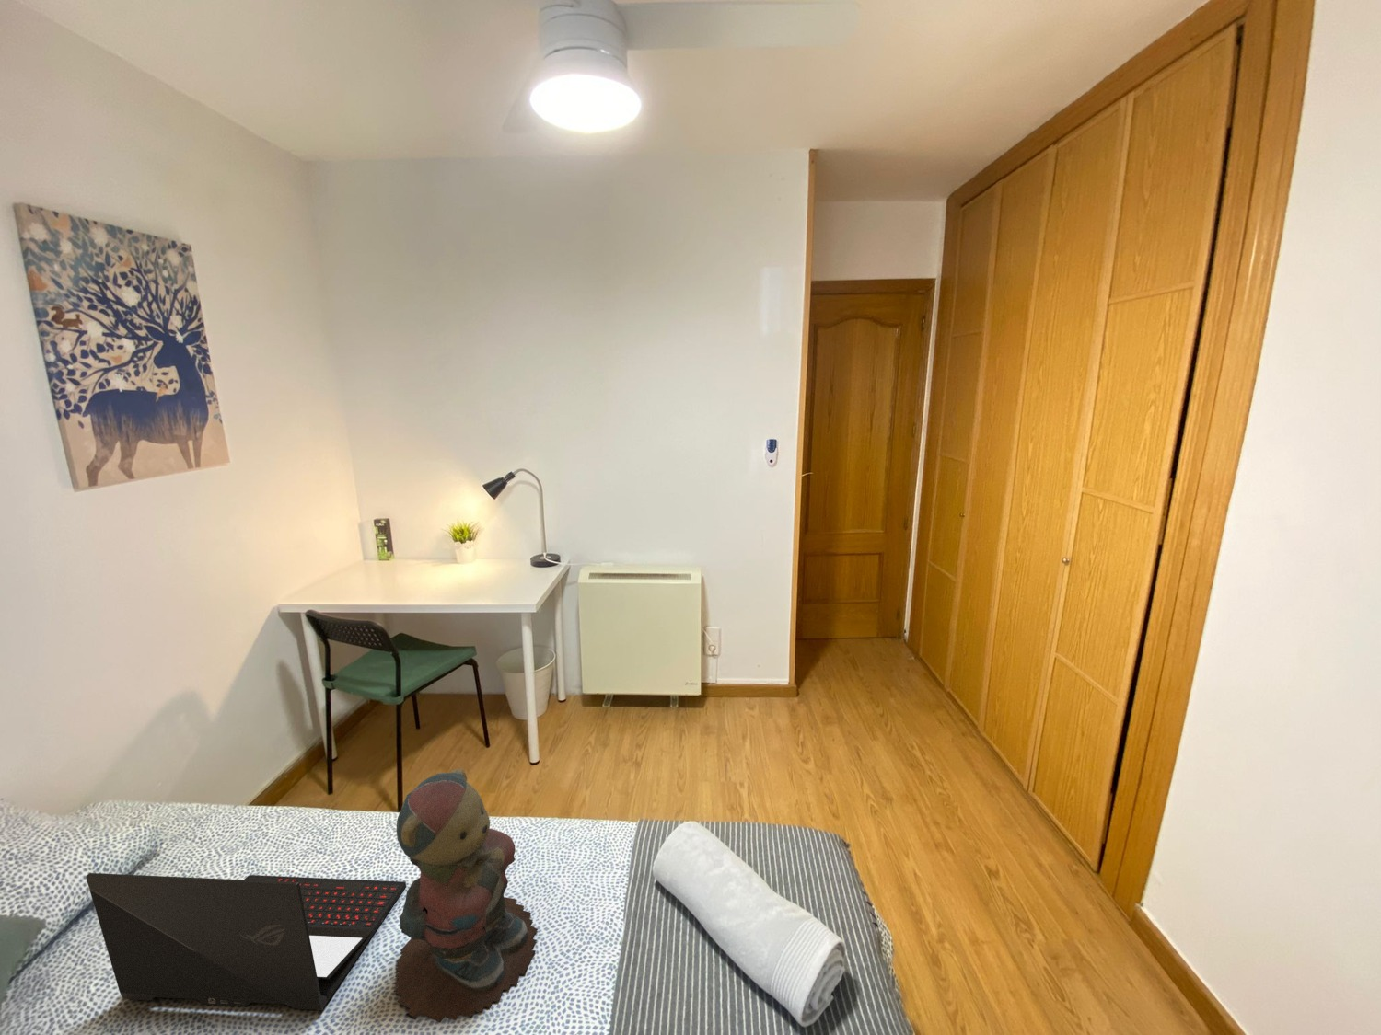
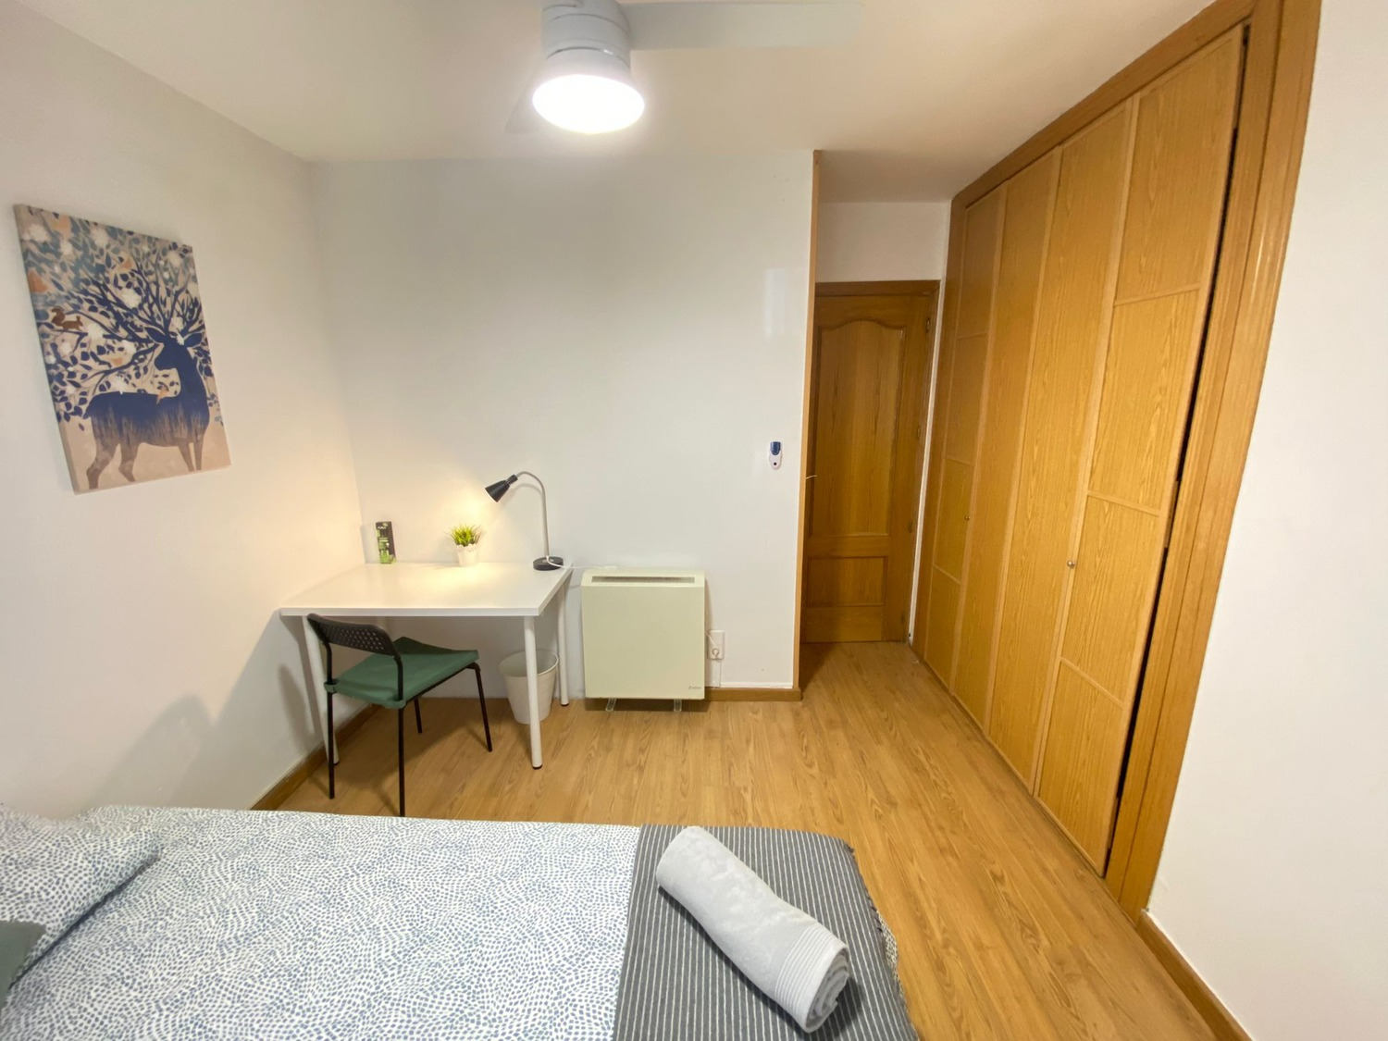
- laptop [85,872,407,1011]
- teddy bear [393,769,538,1024]
